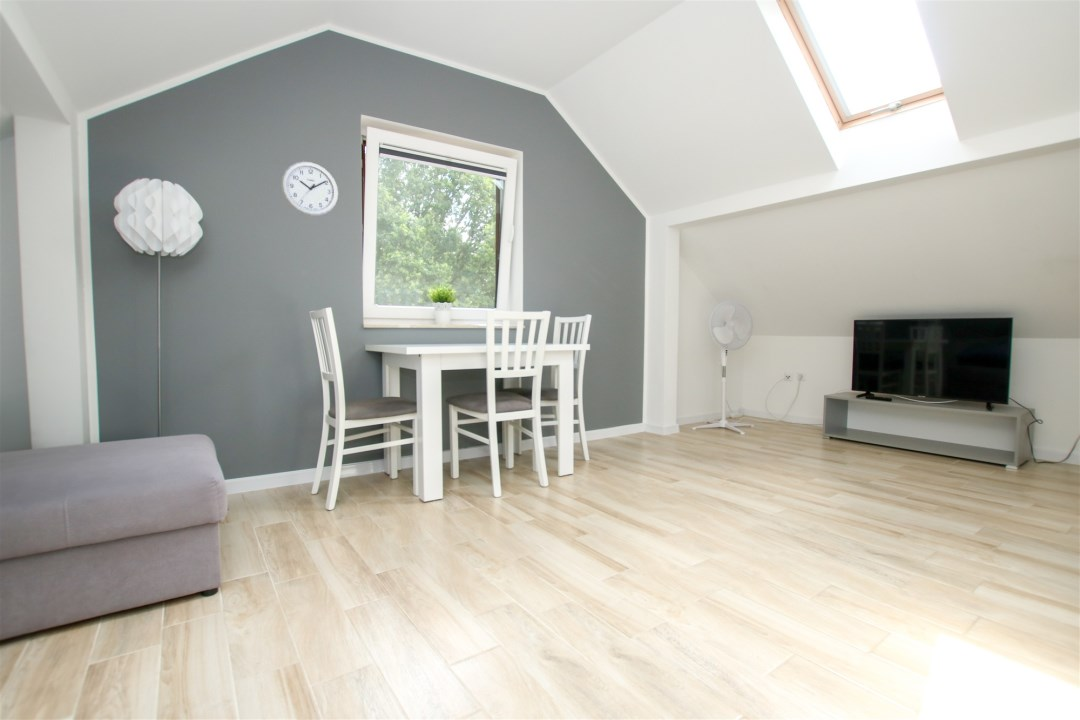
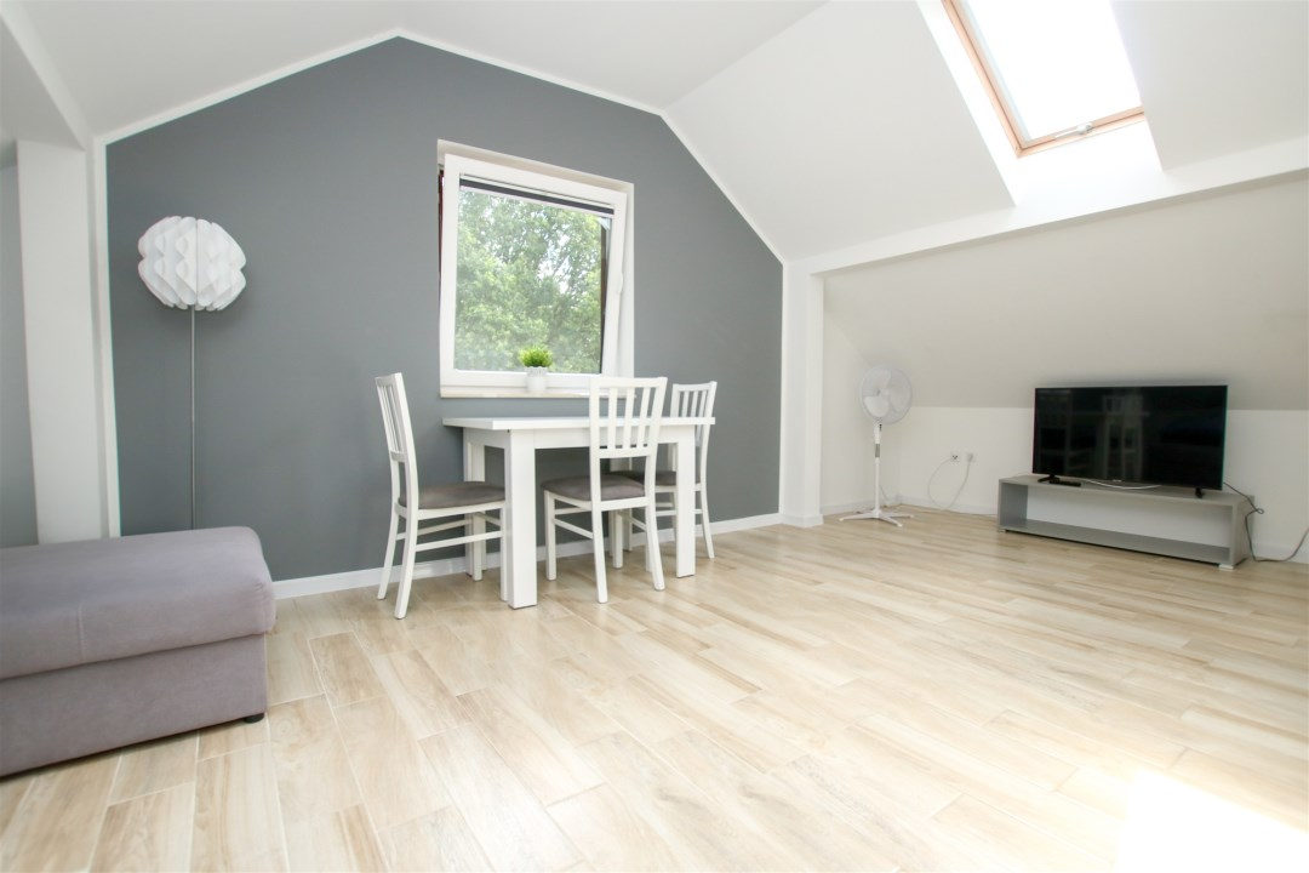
- wall clock [280,161,339,217]
